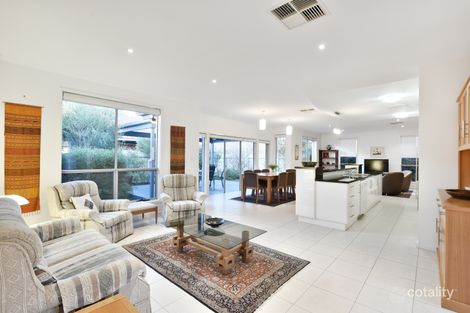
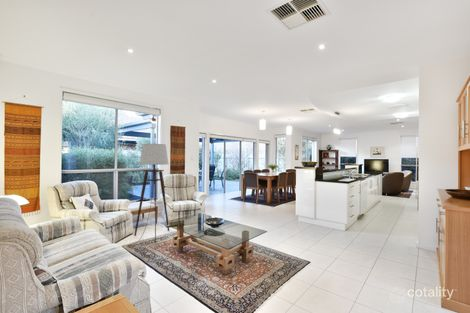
+ floor lamp [125,143,170,248]
